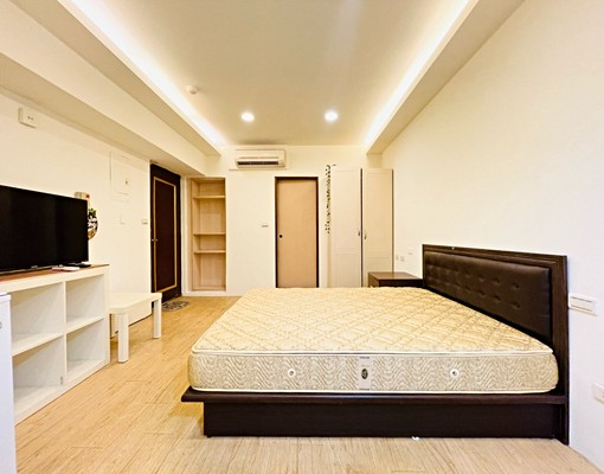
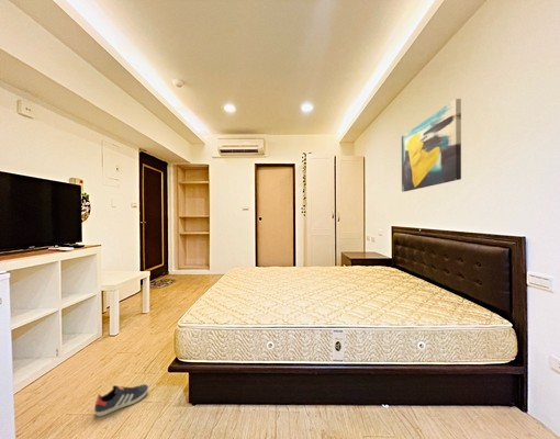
+ wall art [401,98,462,193]
+ sneaker [93,383,149,417]
